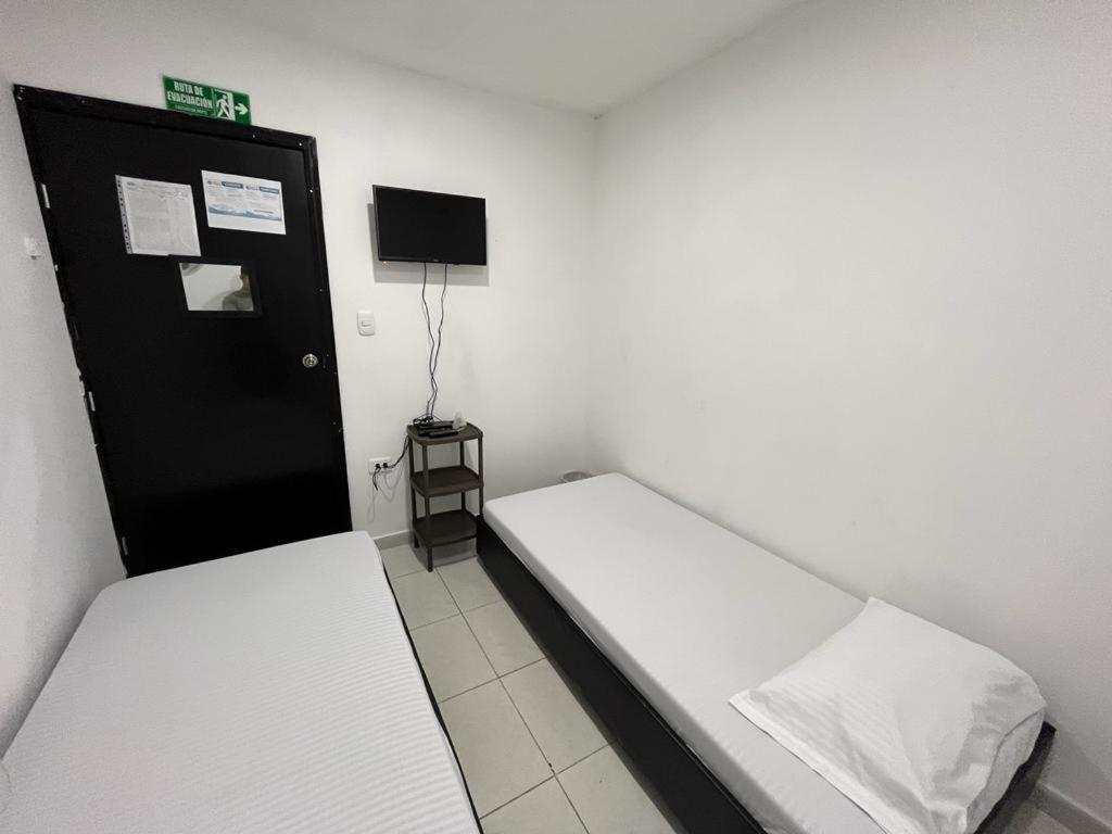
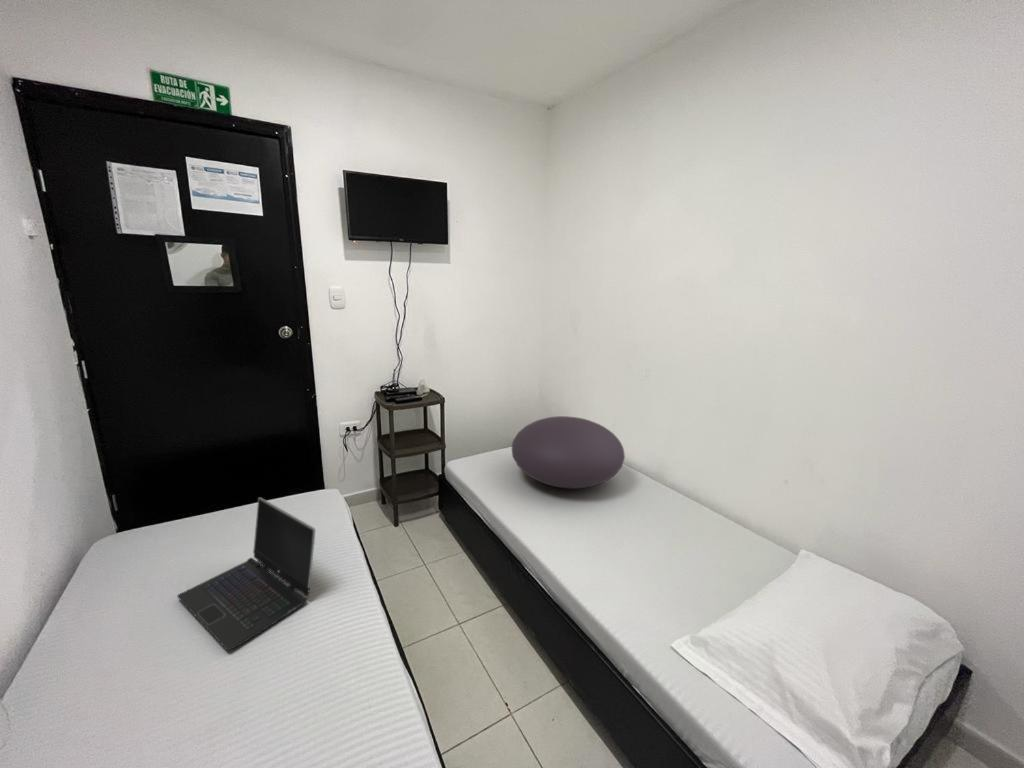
+ cushion [511,415,626,489]
+ laptop computer [176,496,317,651]
